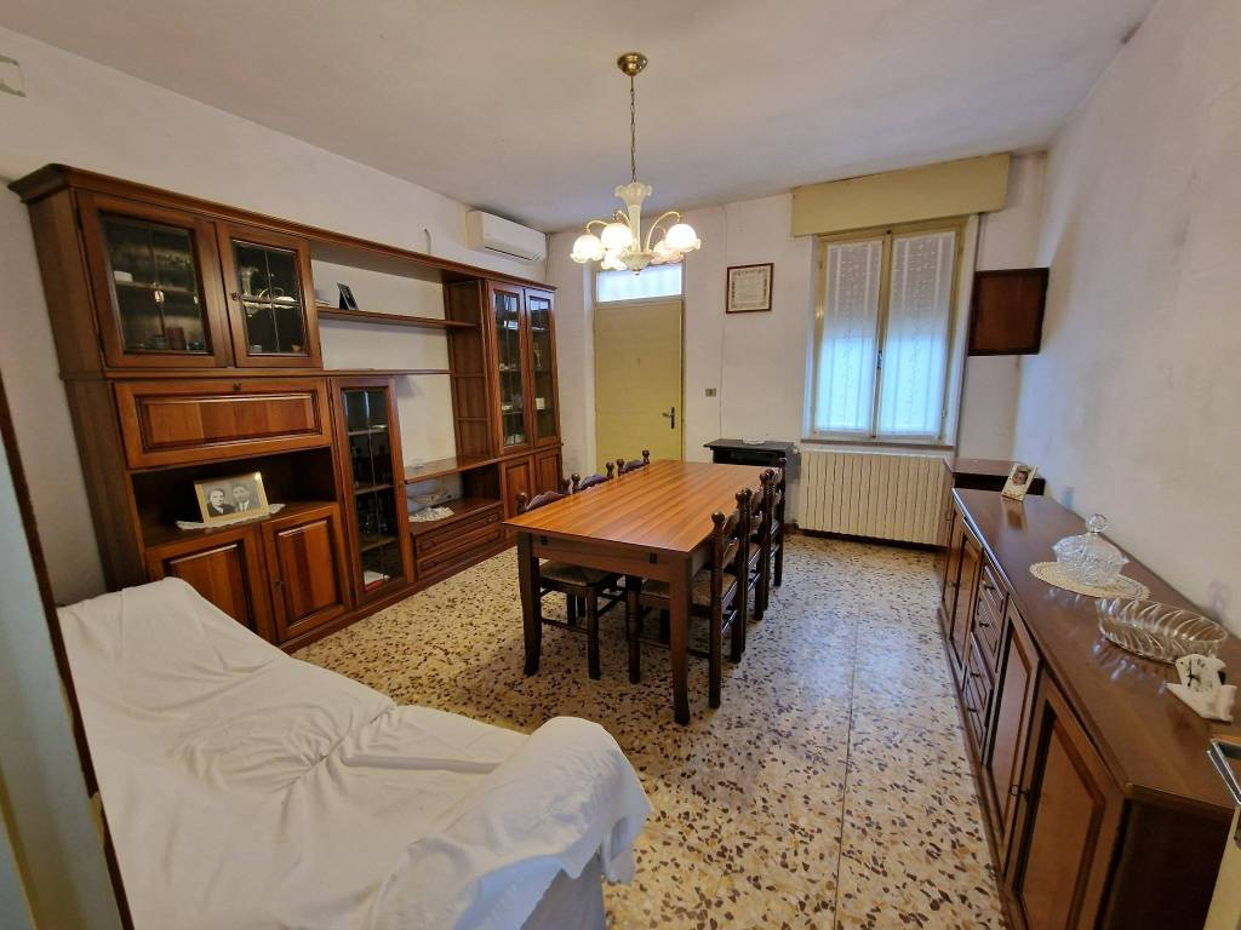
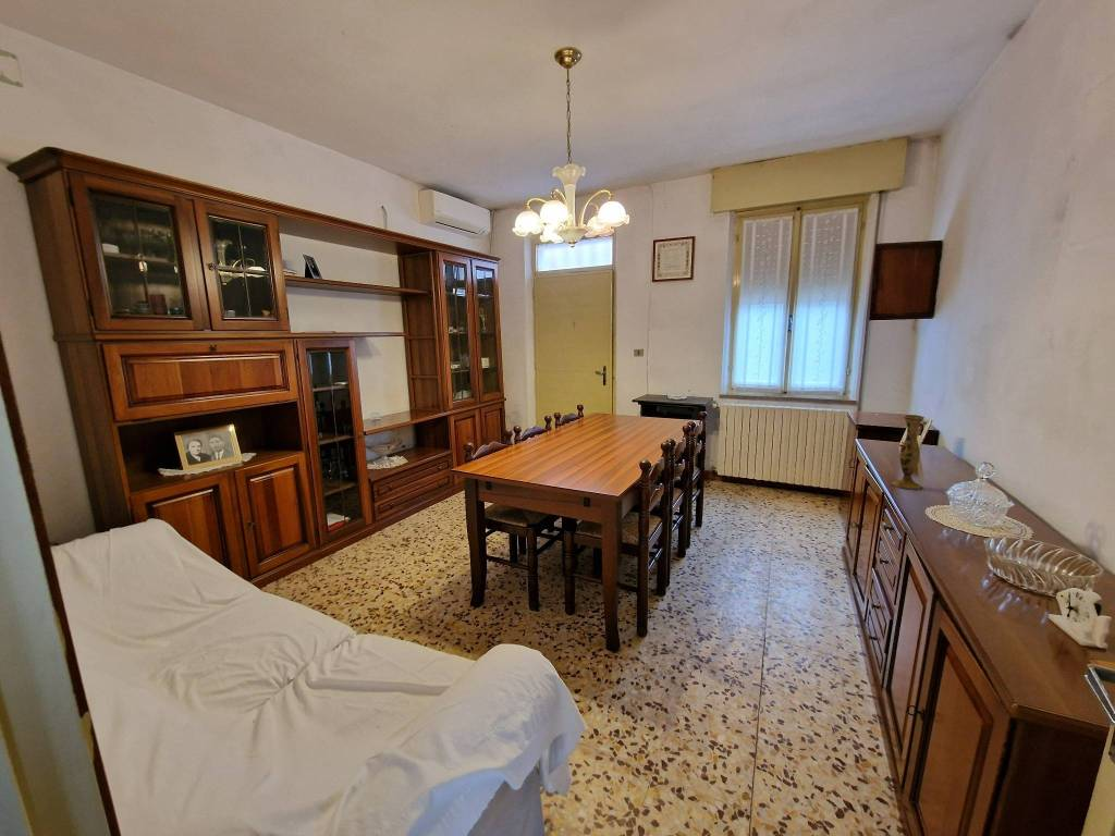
+ vase [891,414,926,491]
